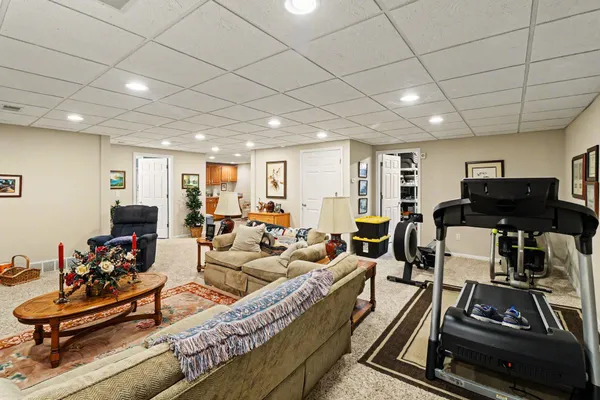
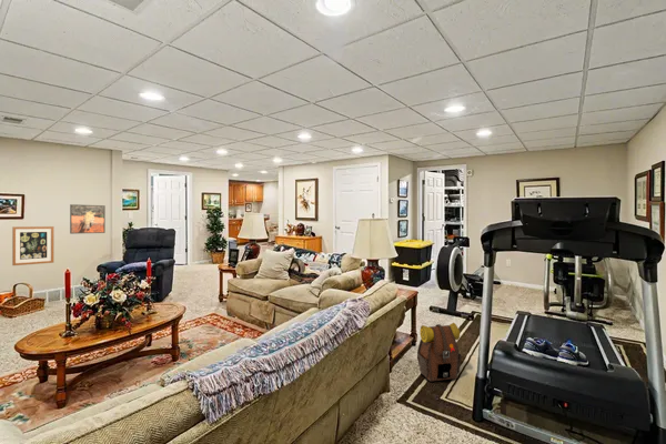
+ backpack [416,322,463,382]
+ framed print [69,203,107,235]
+ wall art [11,225,54,266]
